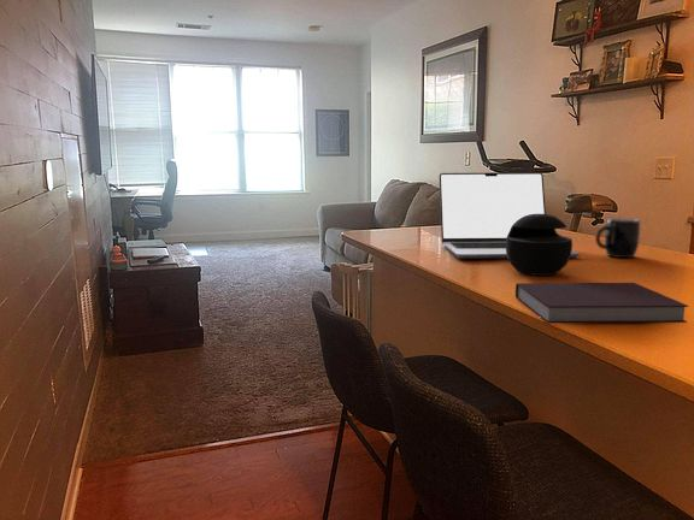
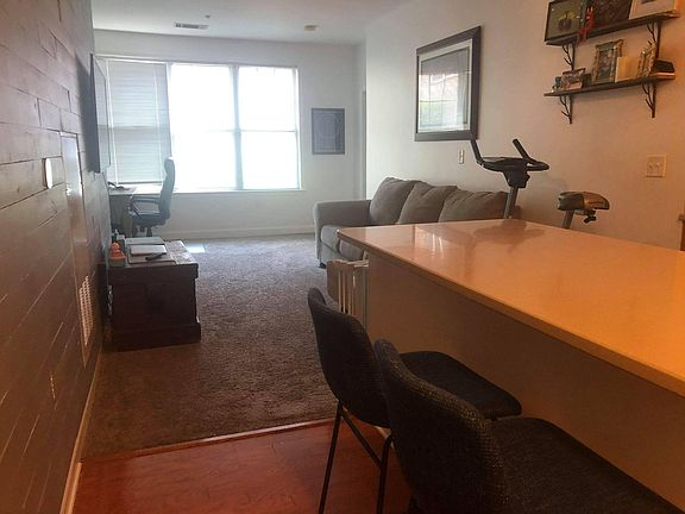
- mug [594,217,641,259]
- notebook [514,282,689,324]
- laptop [439,171,580,260]
- speaker [506,213,574,277]
